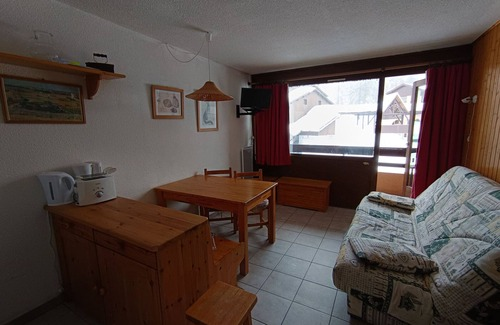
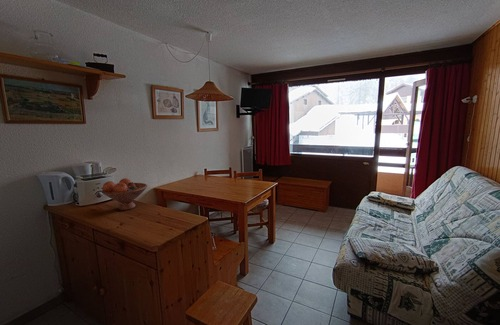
+ fruit bowl [101,177,148,211]
